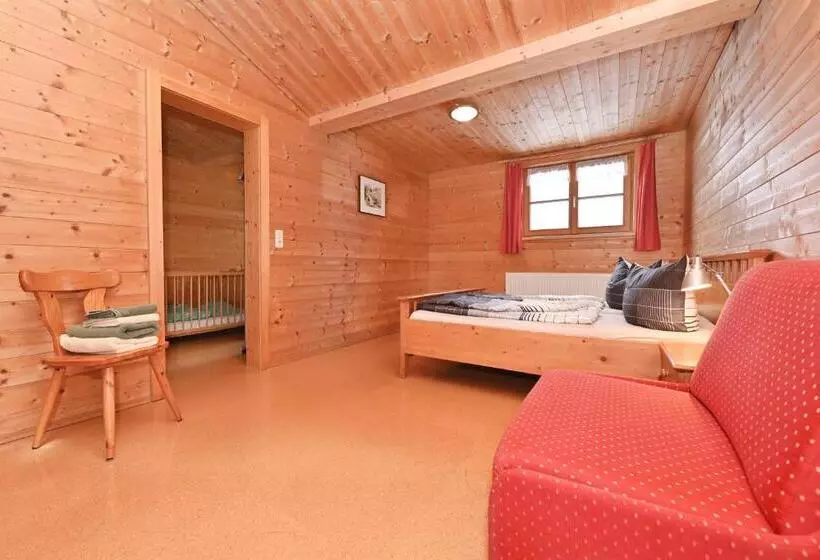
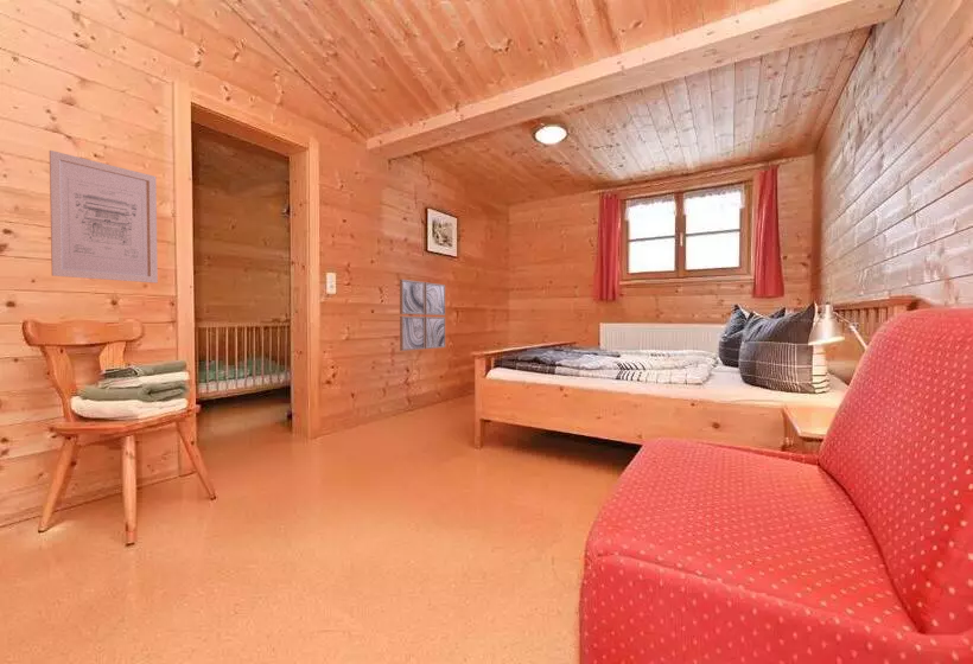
+ wall art [399,279,446,352]
+ wall art [49,149,159,285]
